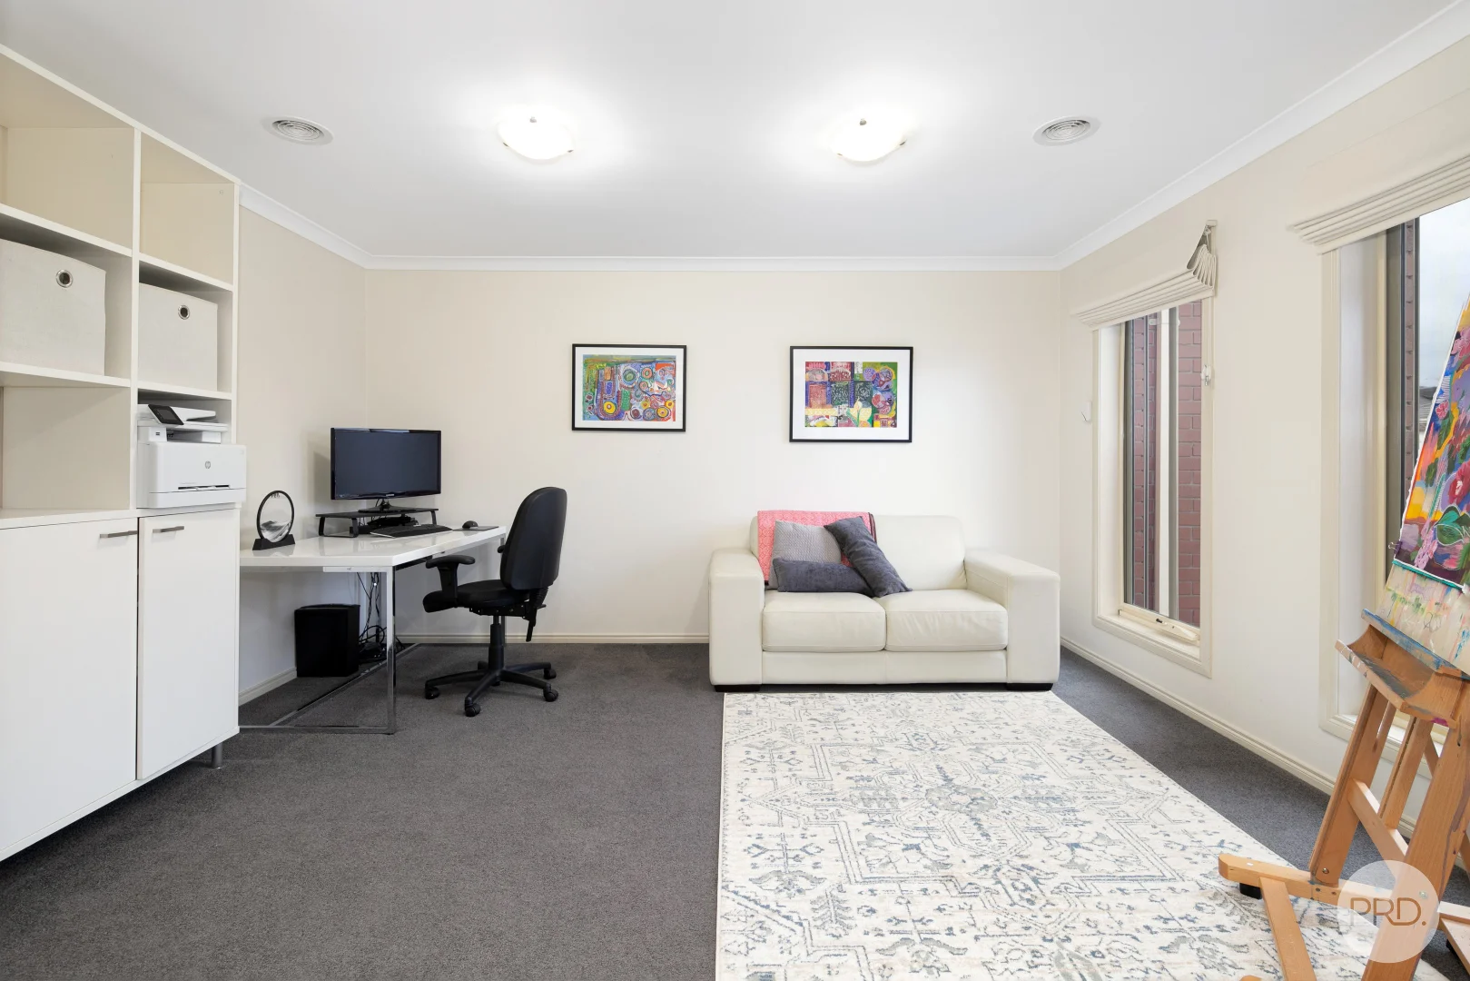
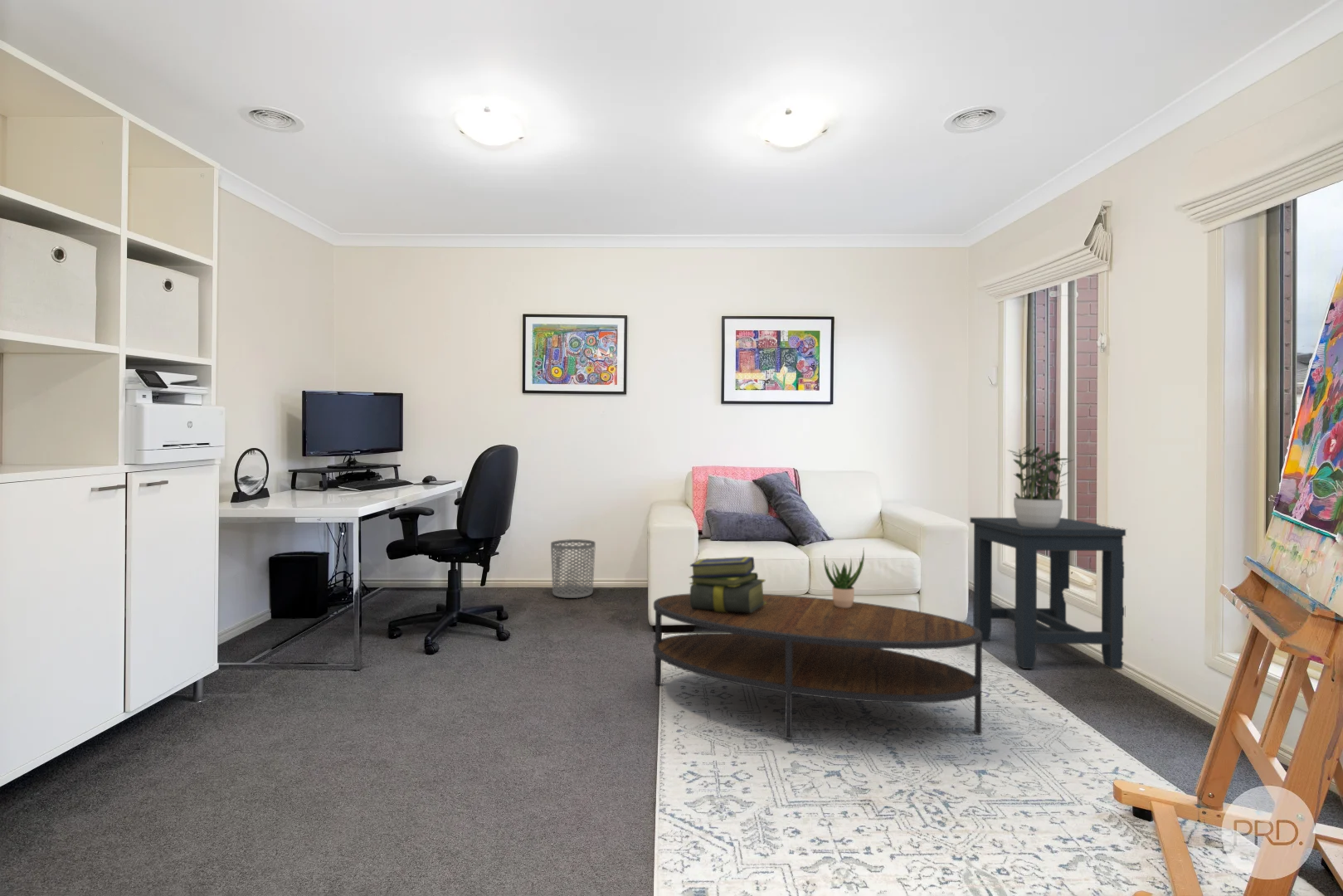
+ coffee table [652,593,983,740]
+ side table [969,517,1126,670]
+ waste bin [550,538,596,599]
+ stack of books [688,556,766,613]
+ potted plant [823,548,865,608]
+ potted plant [1006,442,1074,528]
